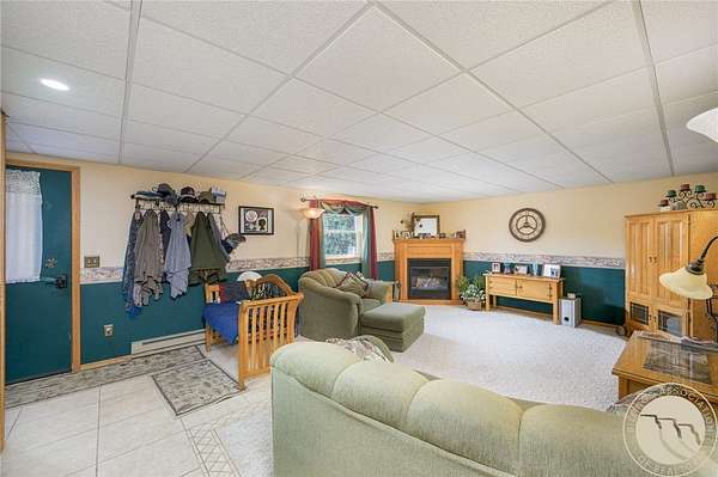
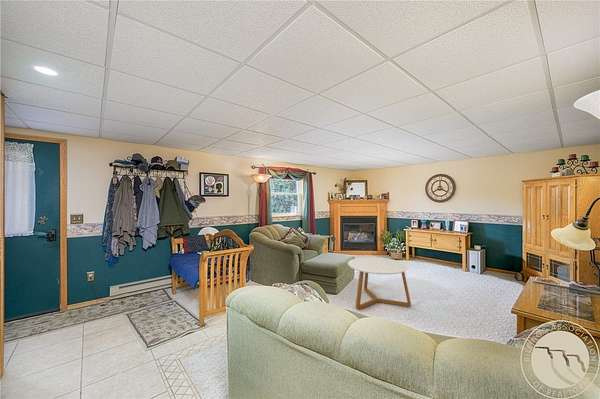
+ coffee table [347,257,412,311]
